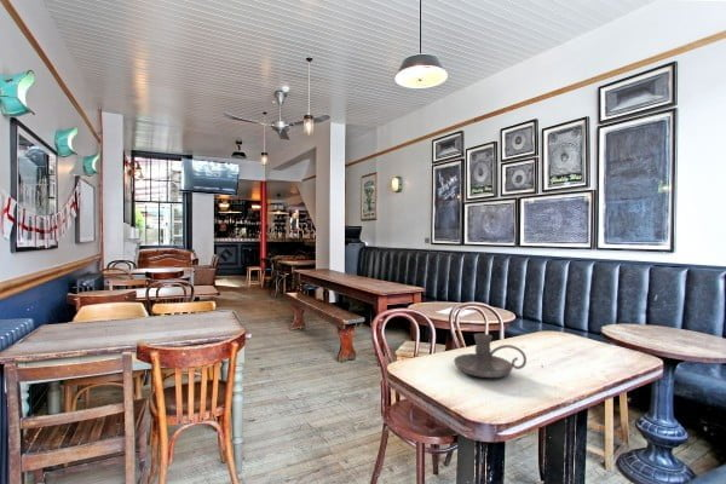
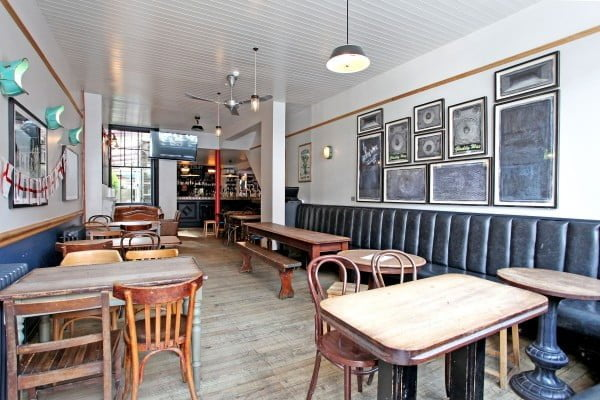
- candle holder [453,333,528,379]
